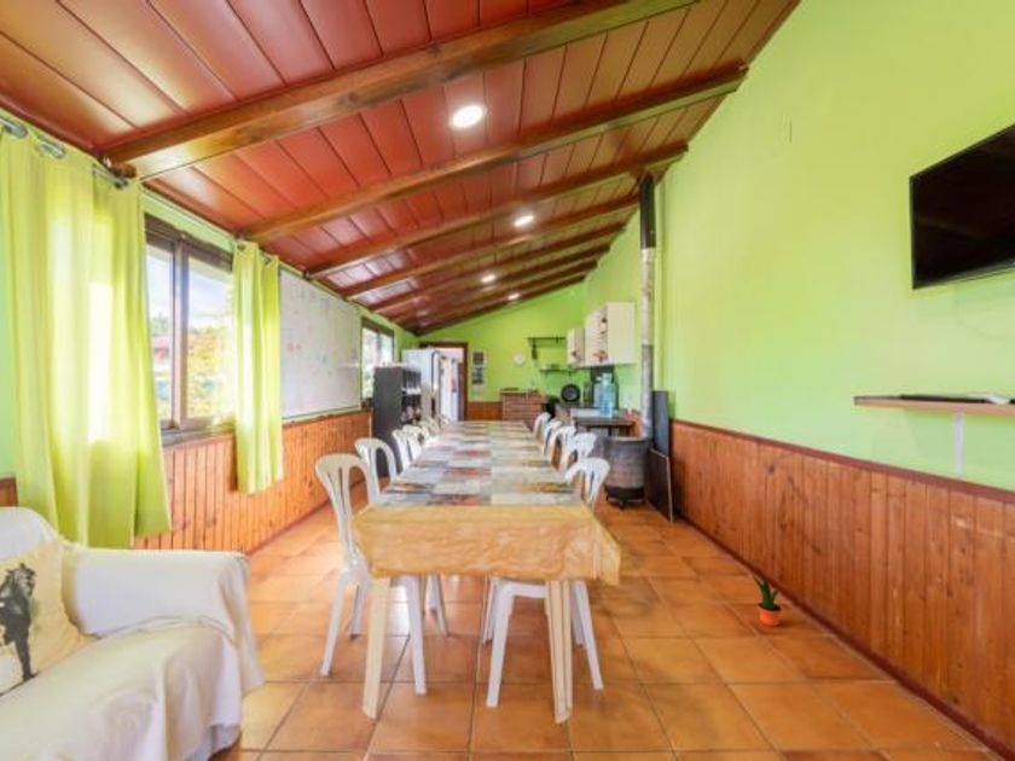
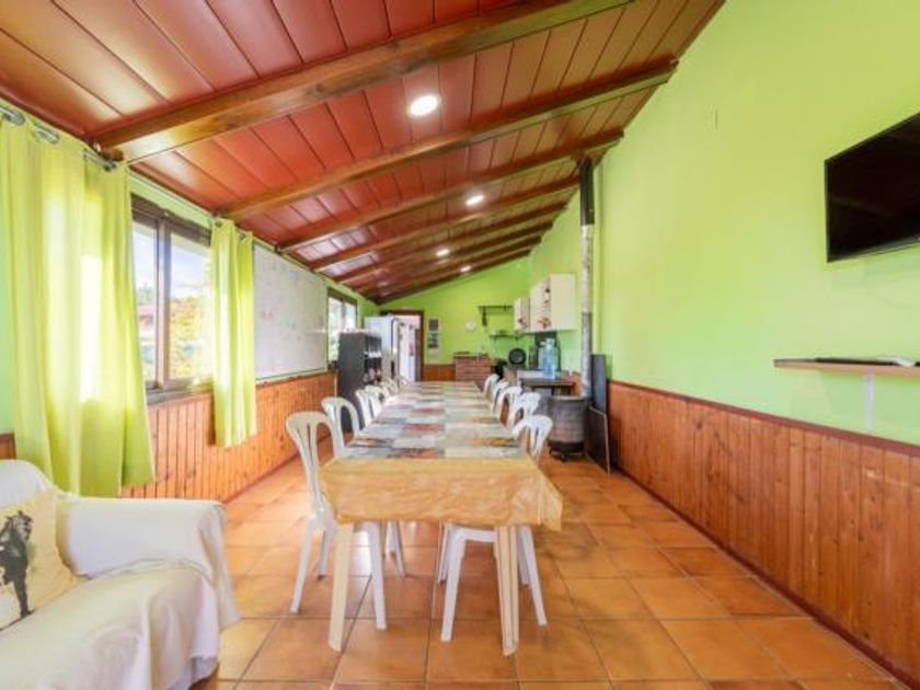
- potted plant [752,571,783,627]
